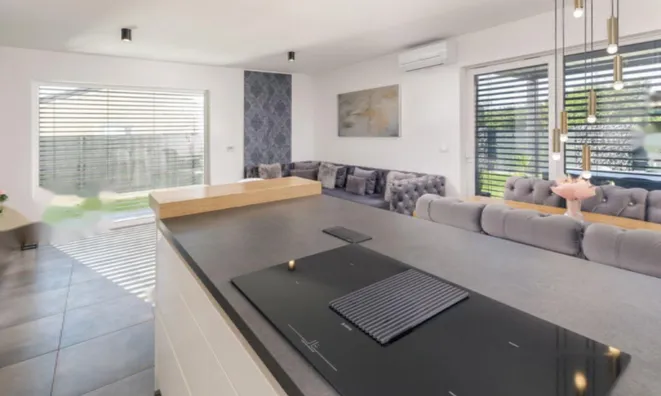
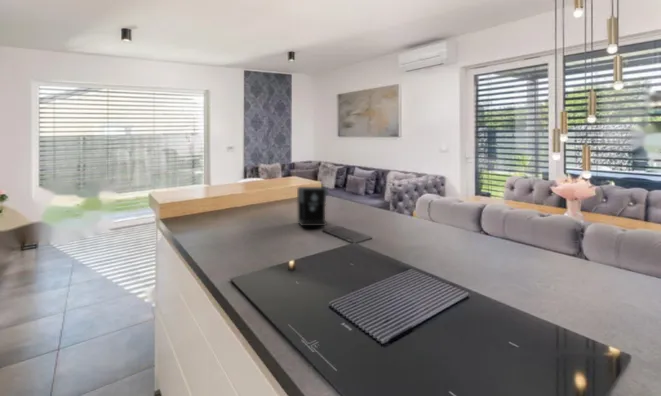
+ coffee maker [296,186,330,227]
